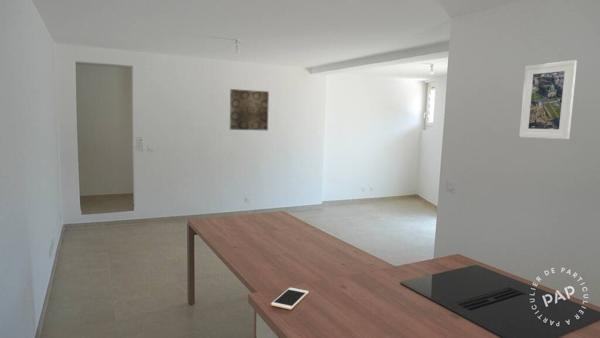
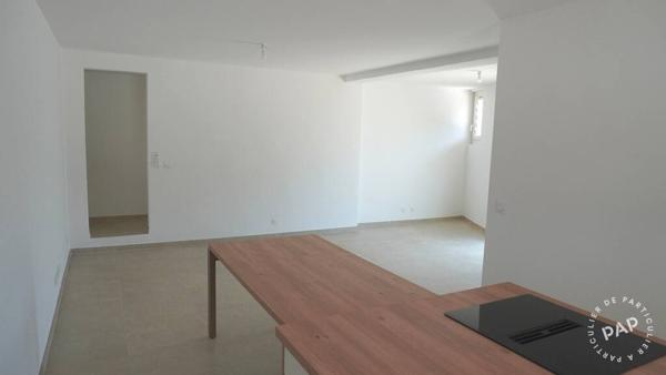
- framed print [518,59,578,140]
- wall art [229,88,270,132]
- cell phone [270,287,310,310]
